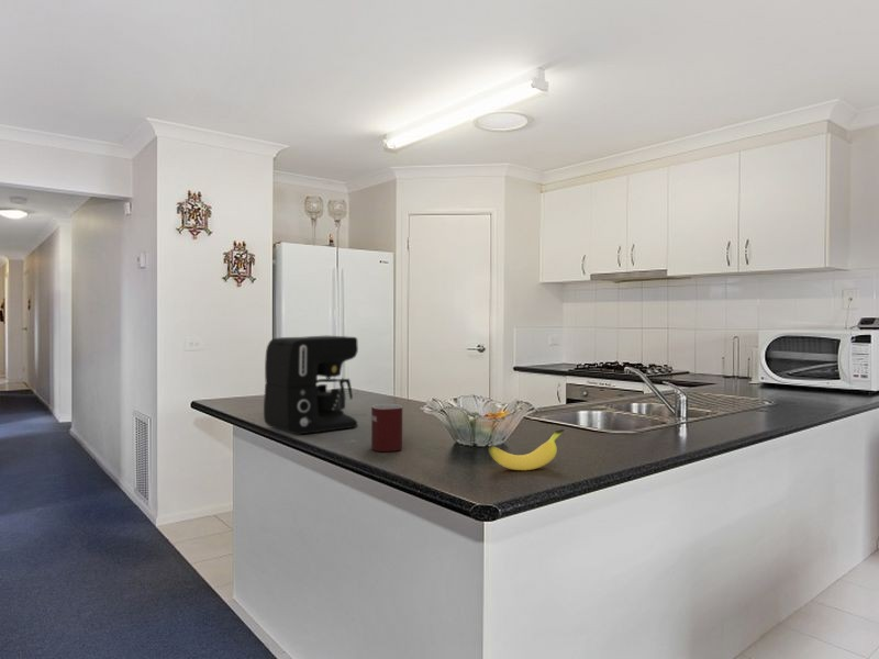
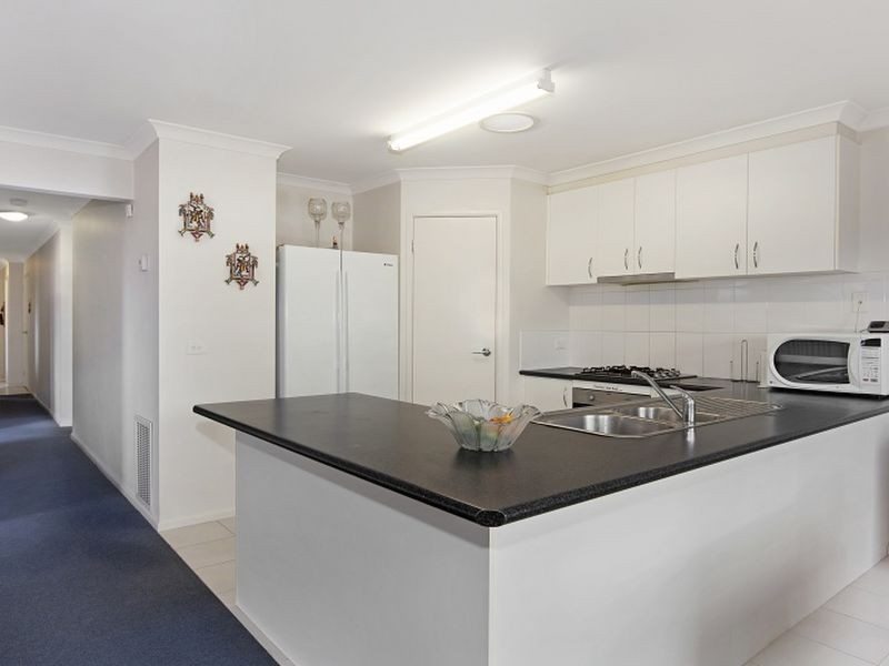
- banana [488,428,566,471]
- coffee maker [263,335,359,435]
- mug [370,403,403,453]
